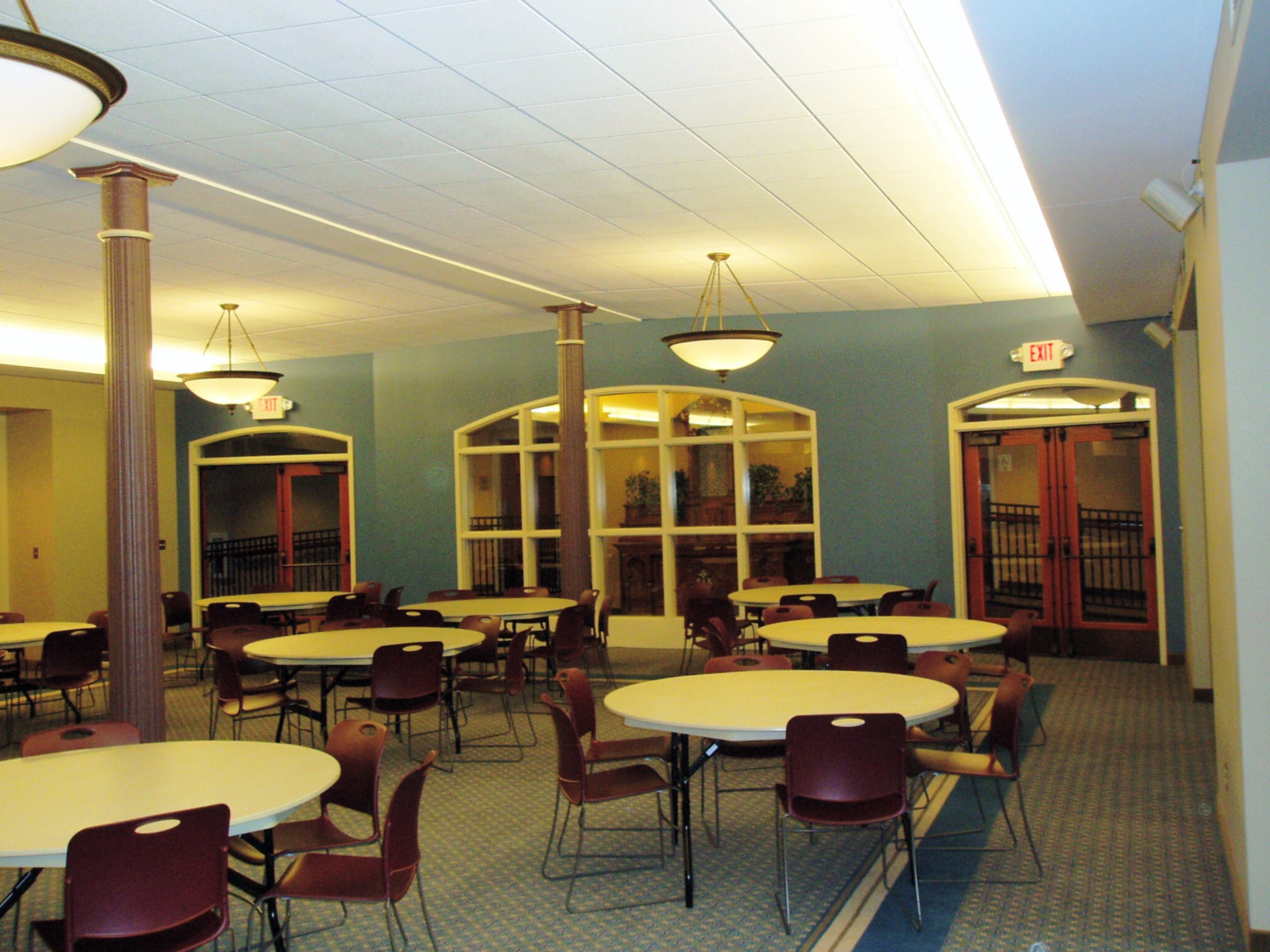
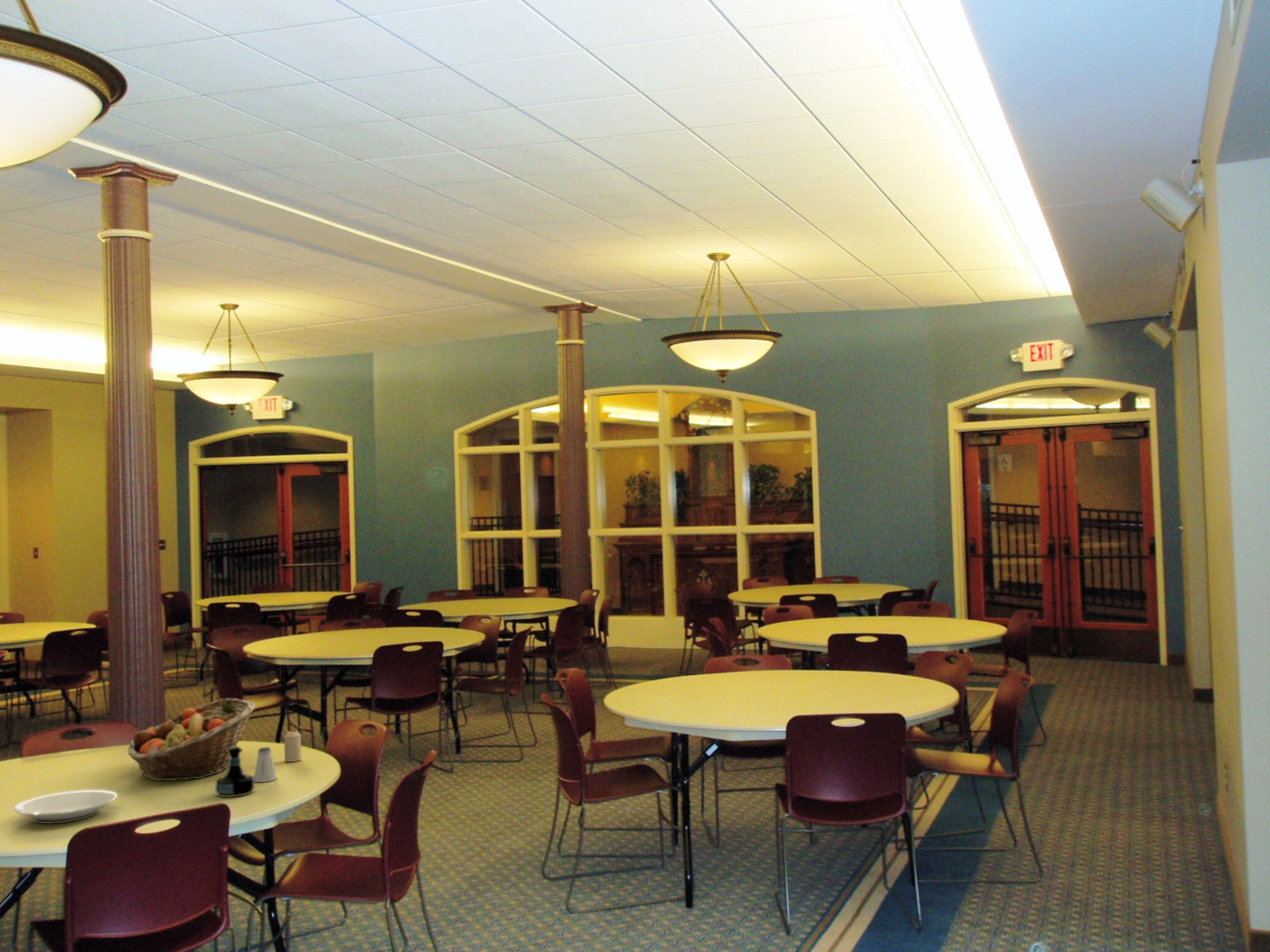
+ plate [13,789,118,824]
+ tequila bottle [215,746,255,798]
+ candle [283,730,302,762]
+ saltshaker [254,746,277,783]
+ fruit basket [127,698,256,781]
